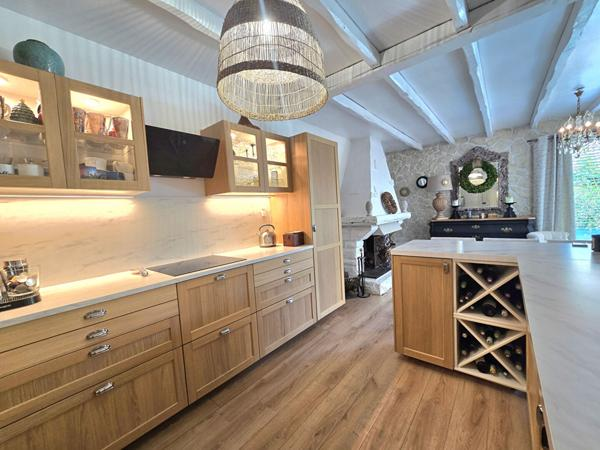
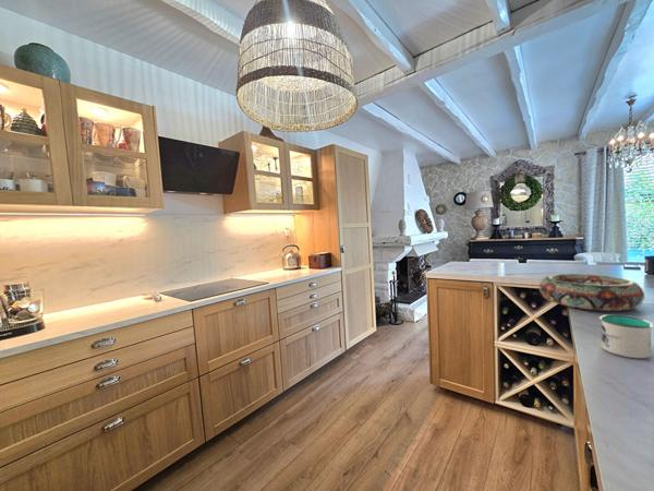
+ decorative bowl [538,273,645,312]
+ mug [598,314,654,359]
